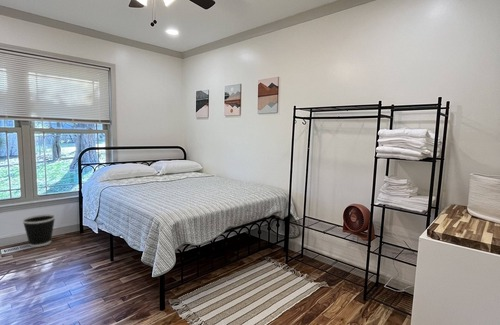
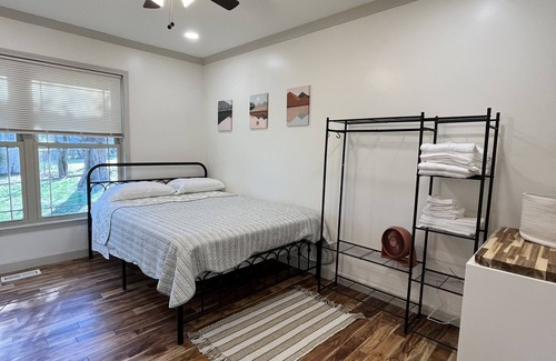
- wastebasket [21,213,57,248]
